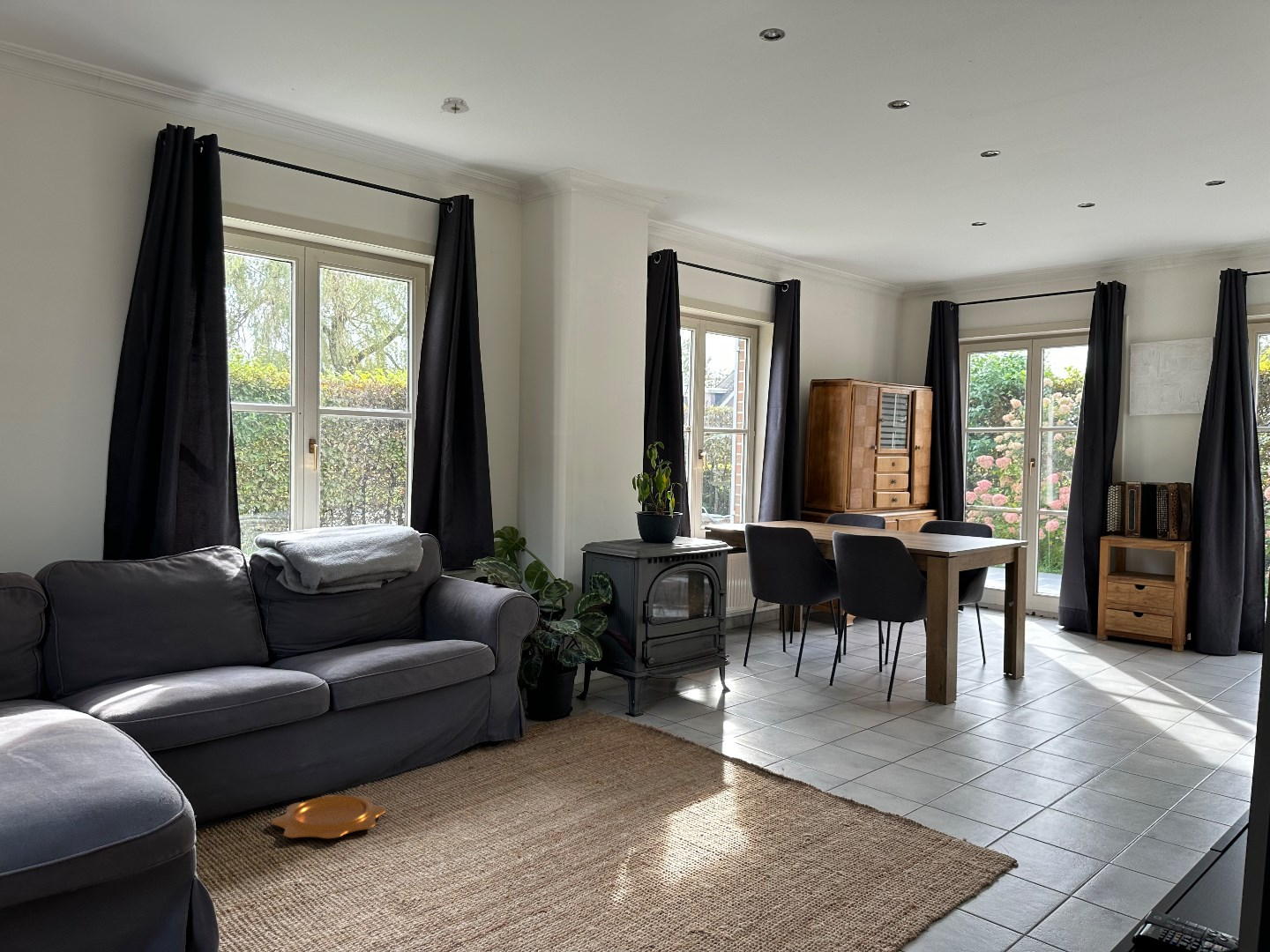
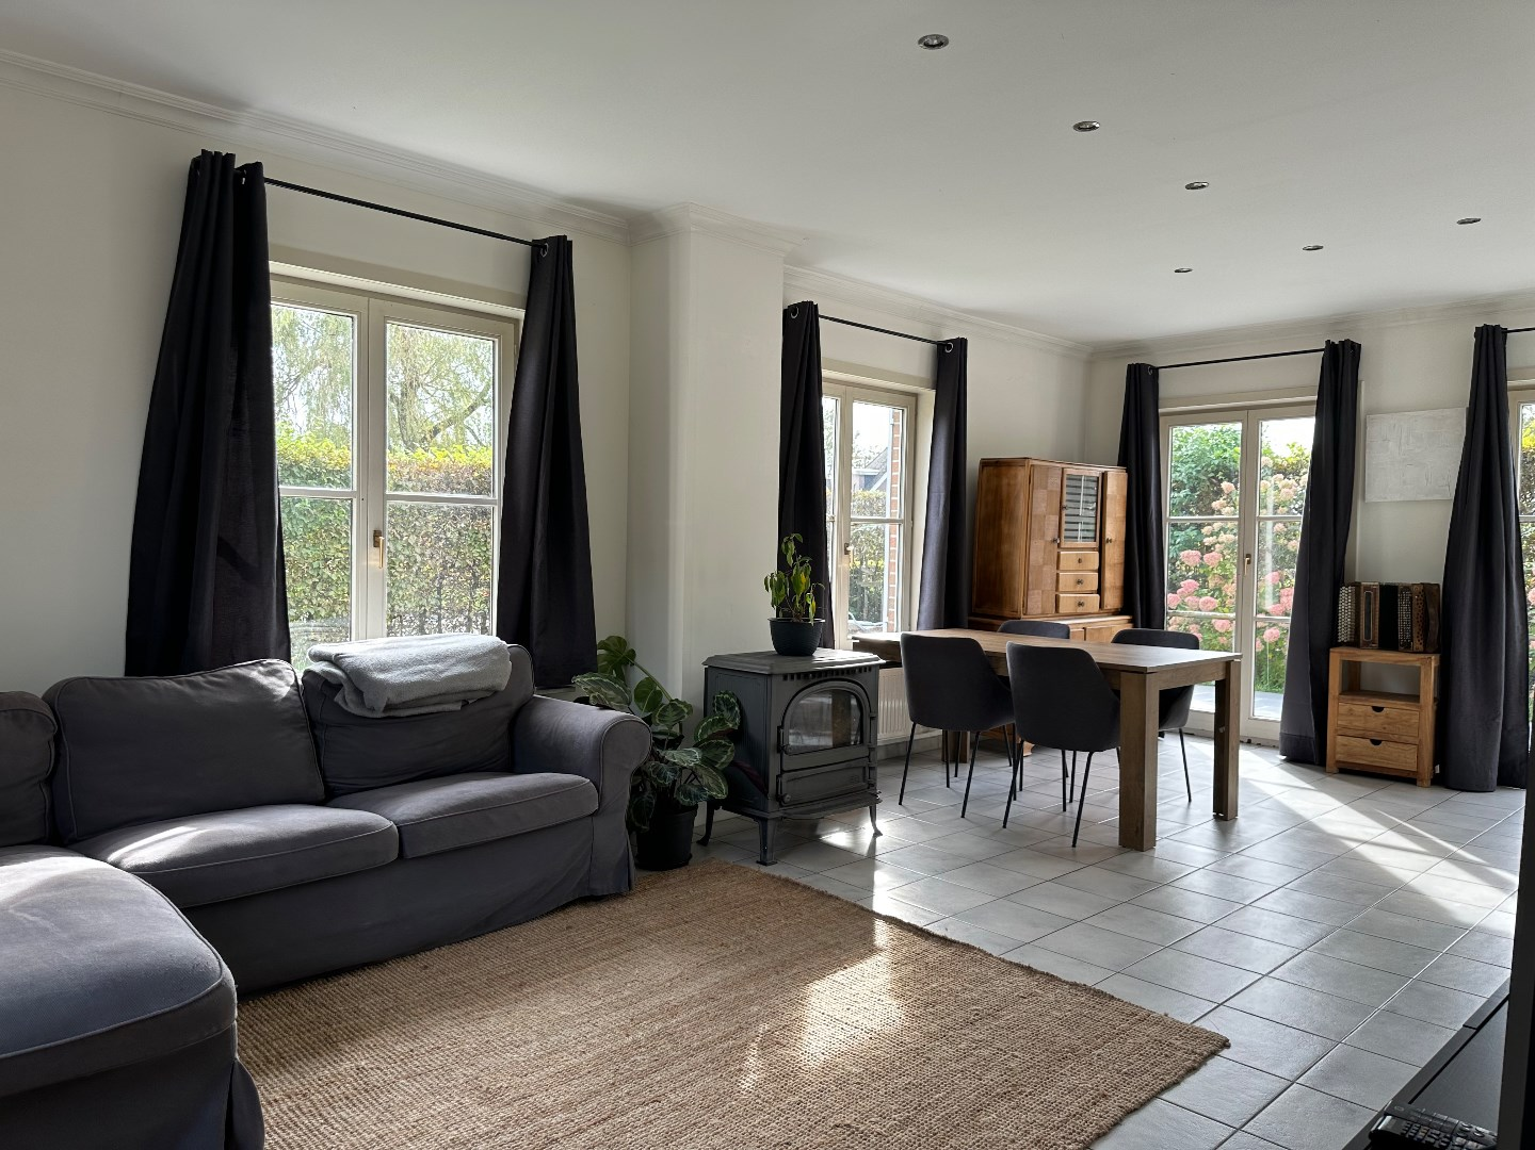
- smoke detector [438,96,470,115]
- decorative bowl [271,794,387,839]
